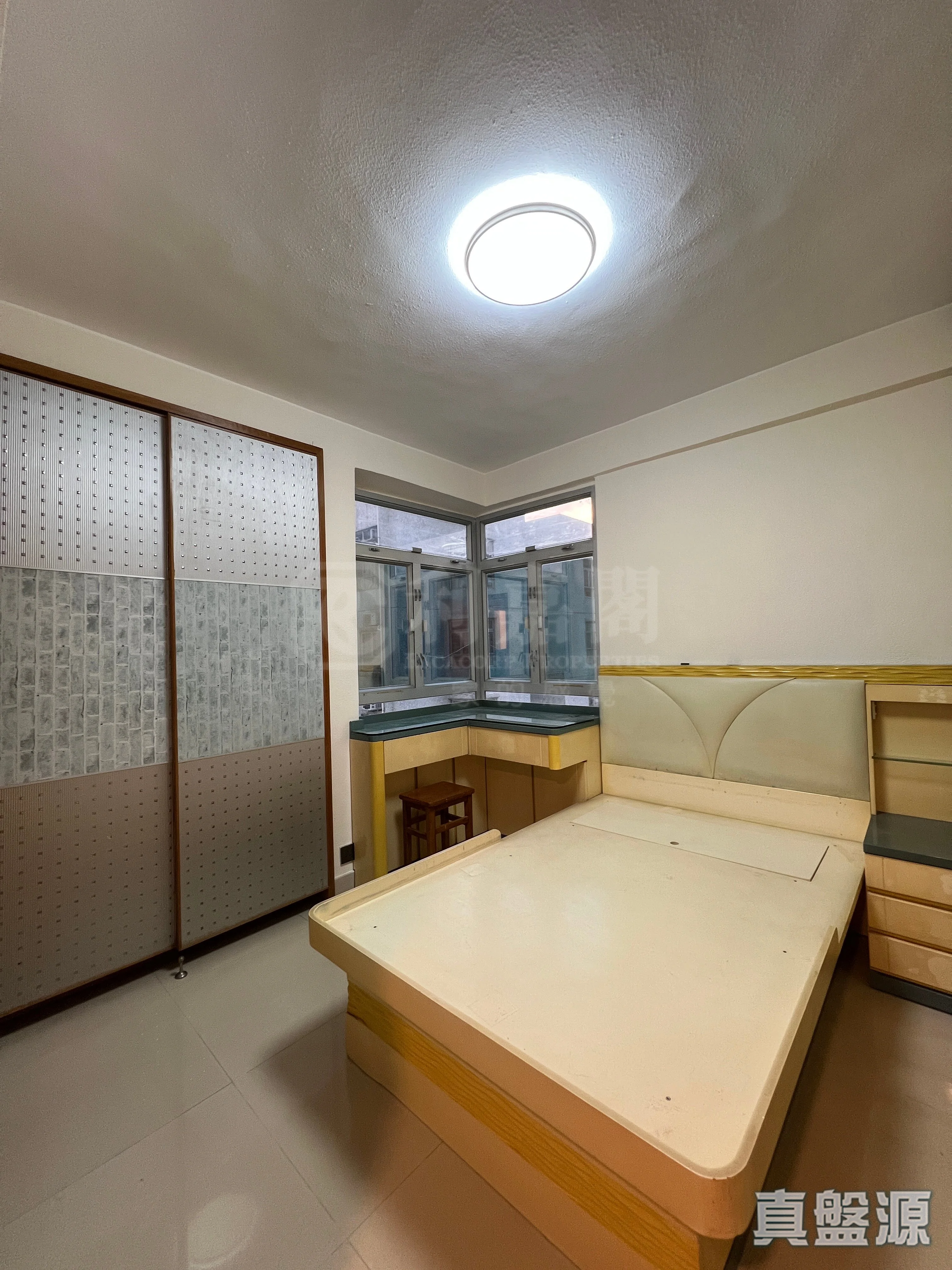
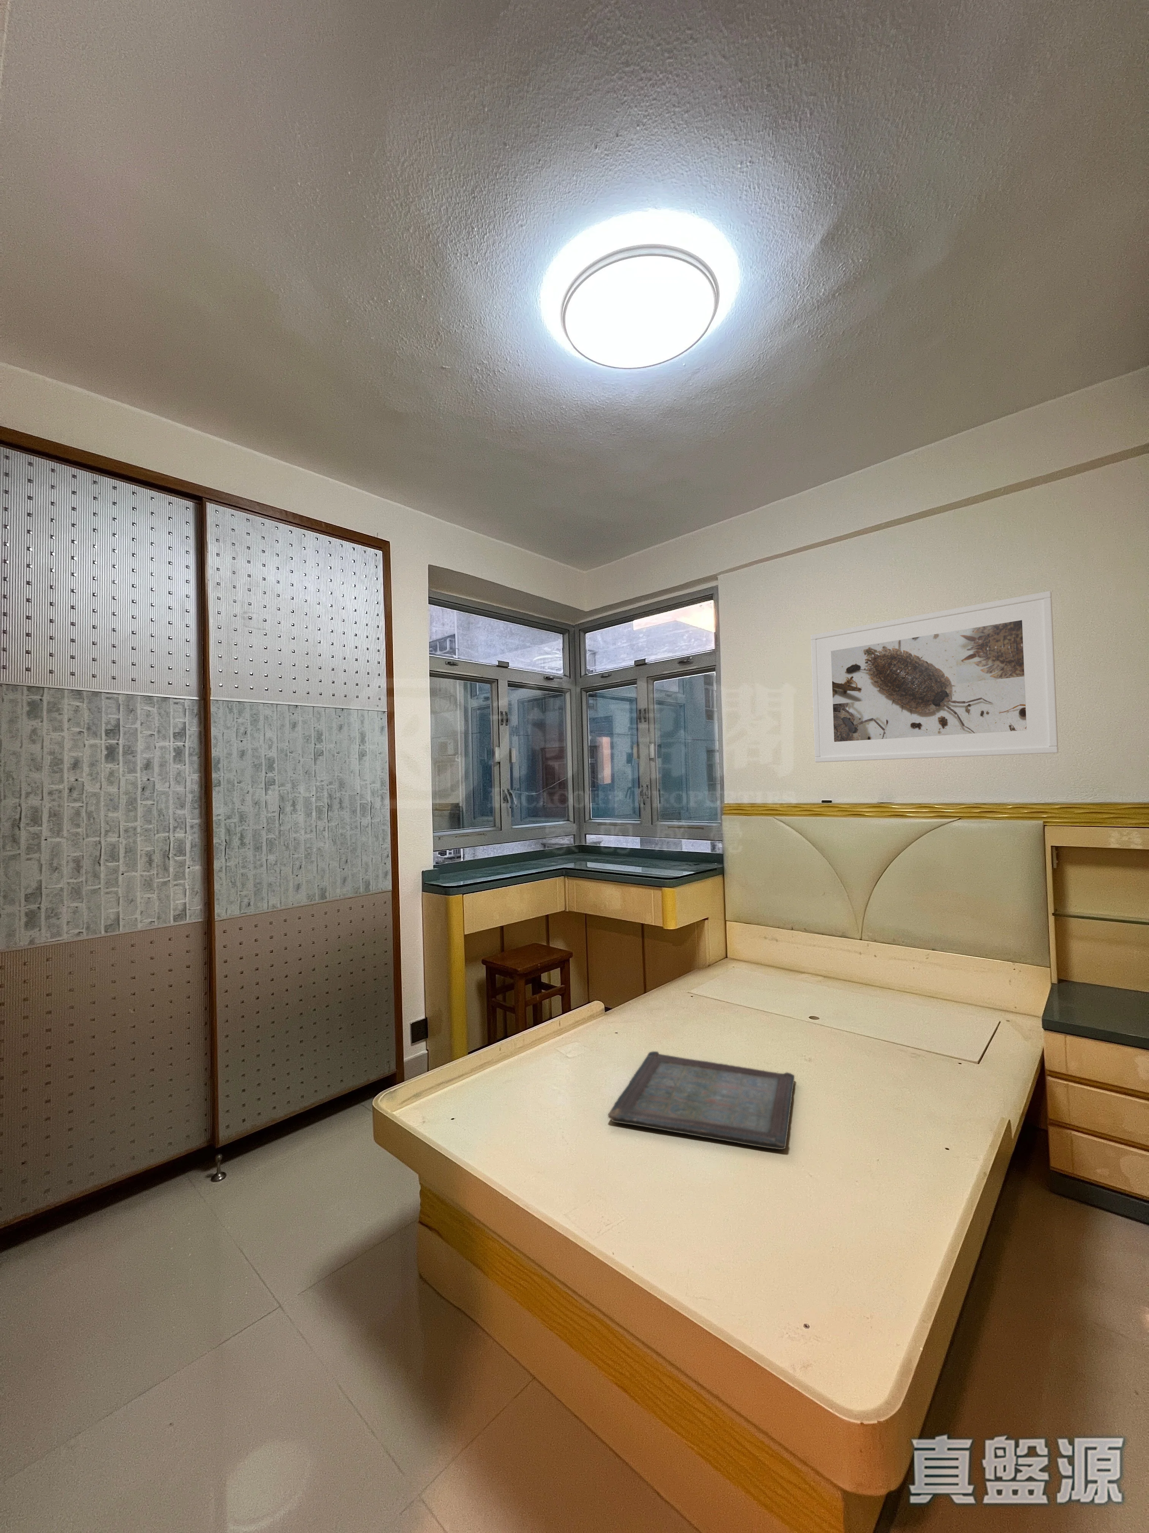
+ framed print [810,590,1058,763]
+ serving tray [607,1051,795,1149]
